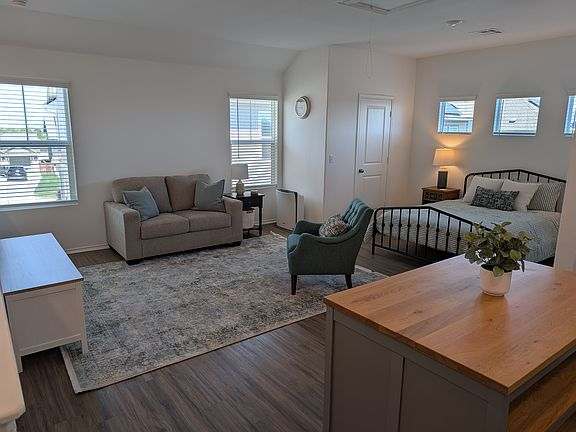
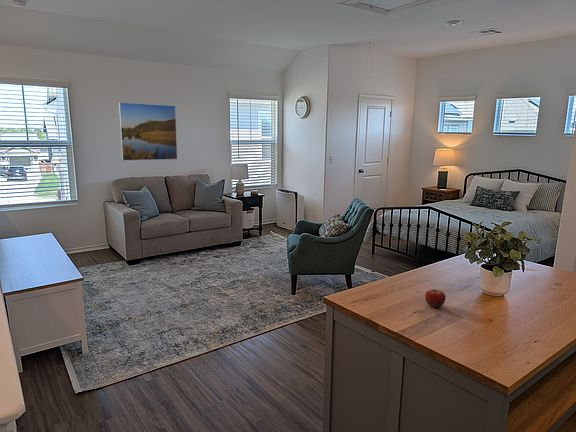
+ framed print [118,101,178,161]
+ fruit [424,288,447,308]
